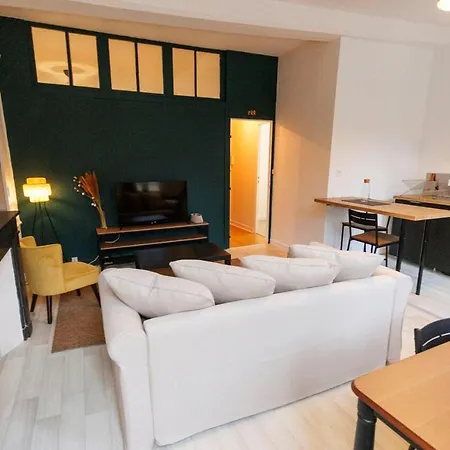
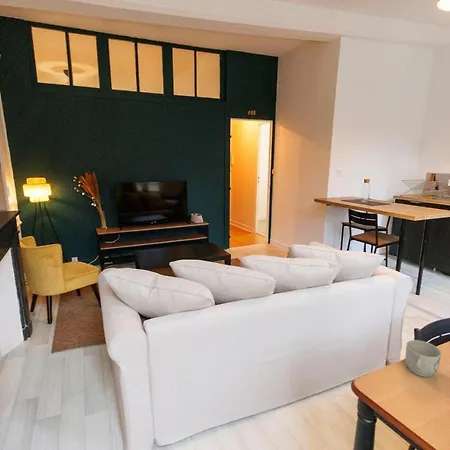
+ mug [404,339,442,378]
